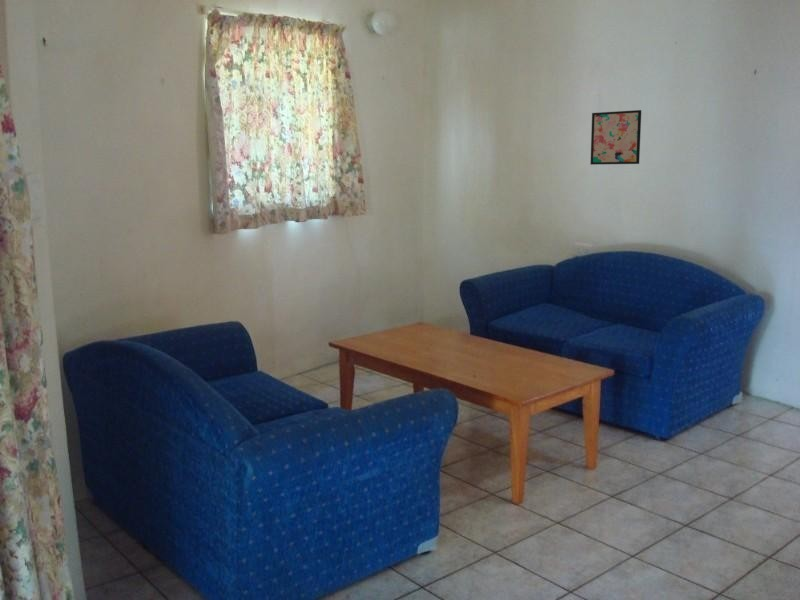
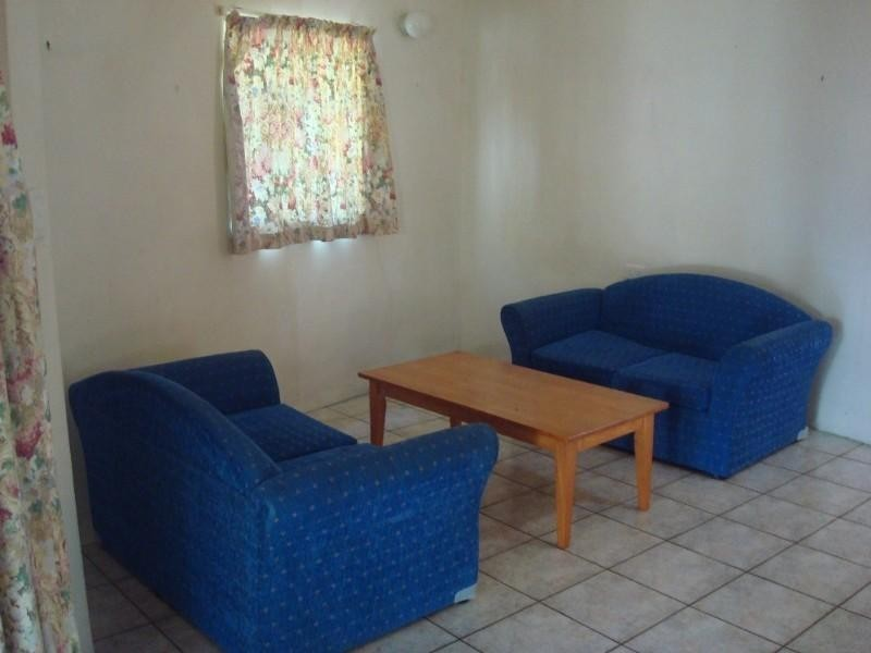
- wall art [590,109,642,166]
